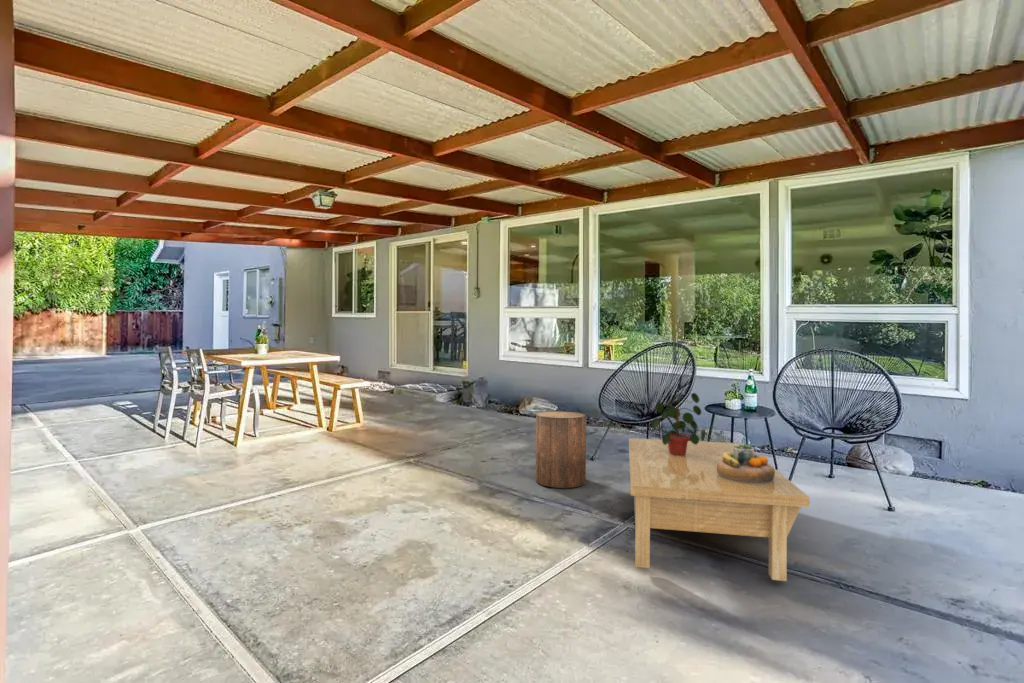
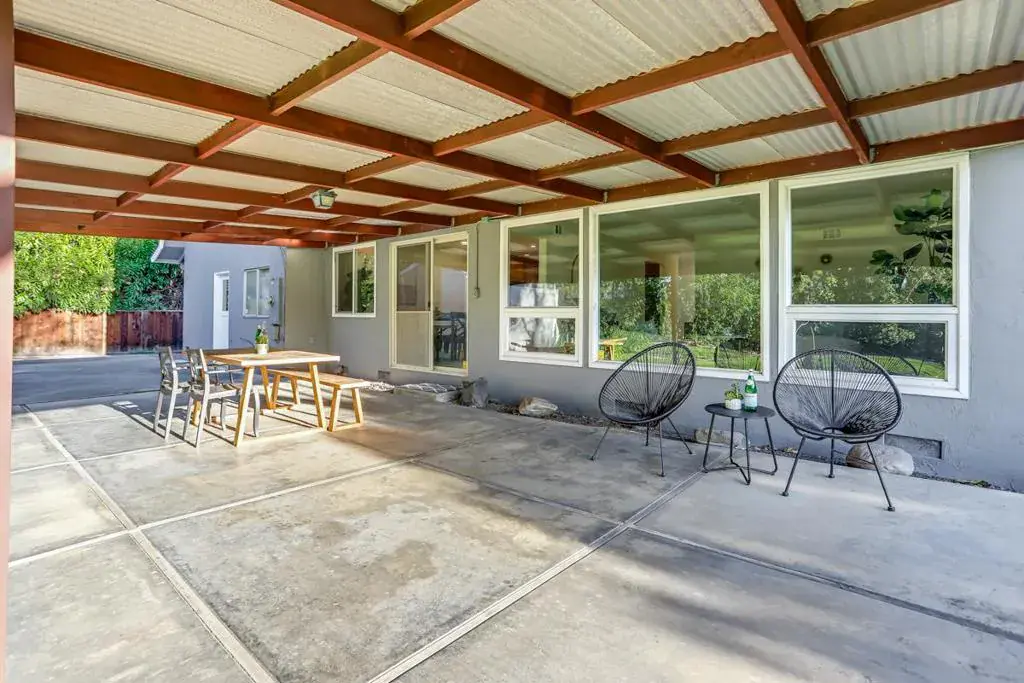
- coffee table [628,437,811,582]
- decorative bowl [717,443,775,484]
- potted plant [651,392,706,455]
- stool [535,410,587,489]
